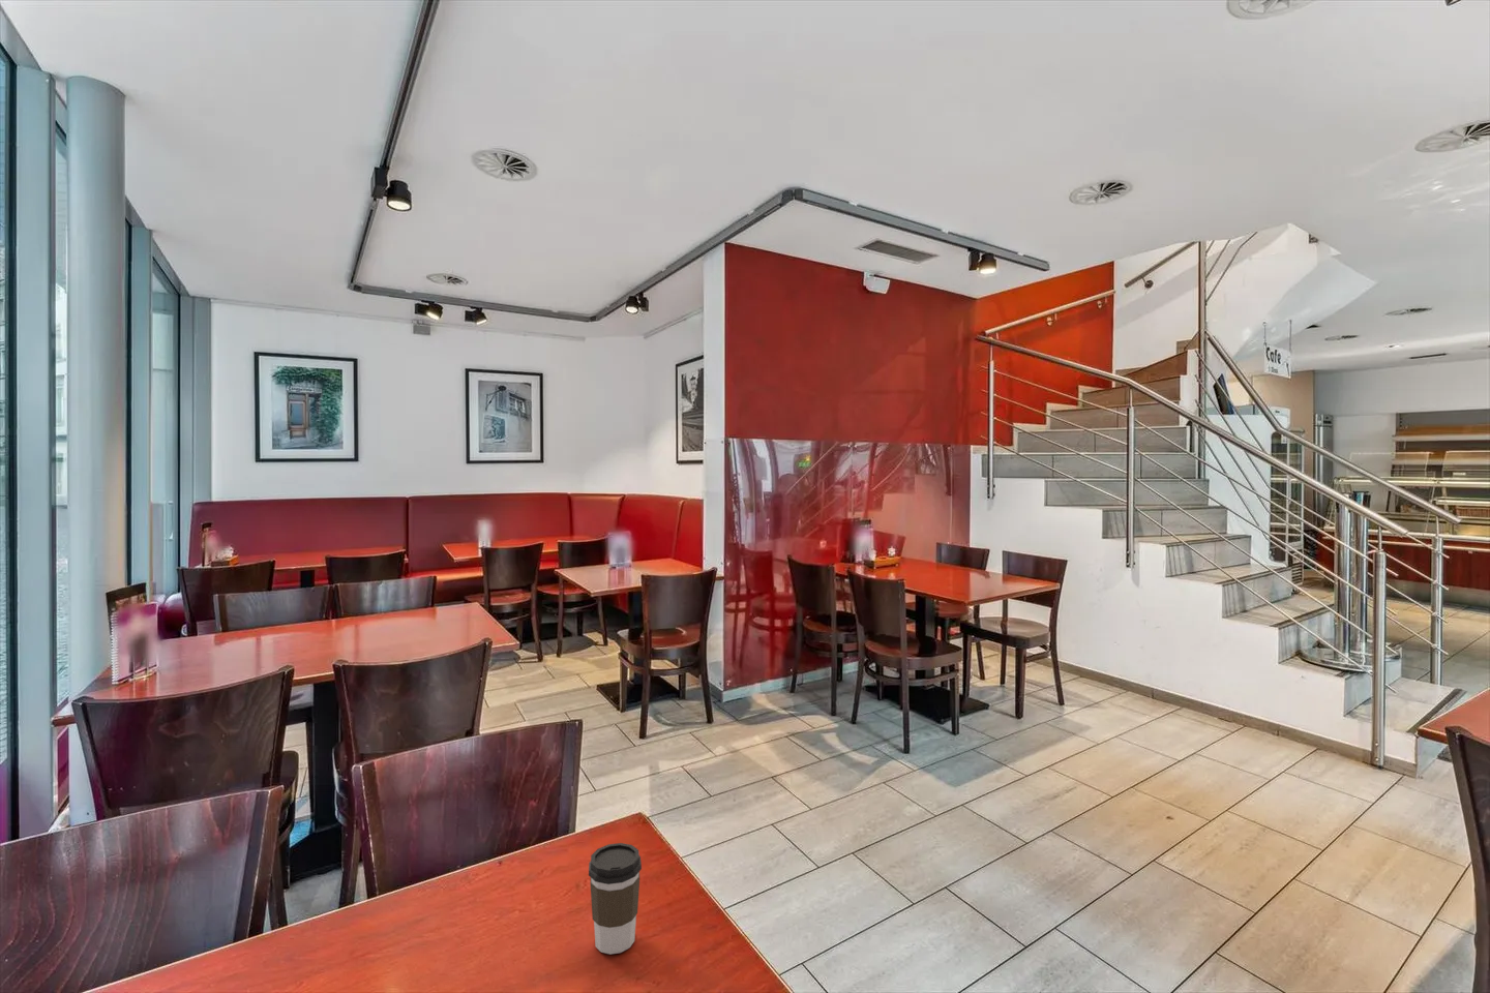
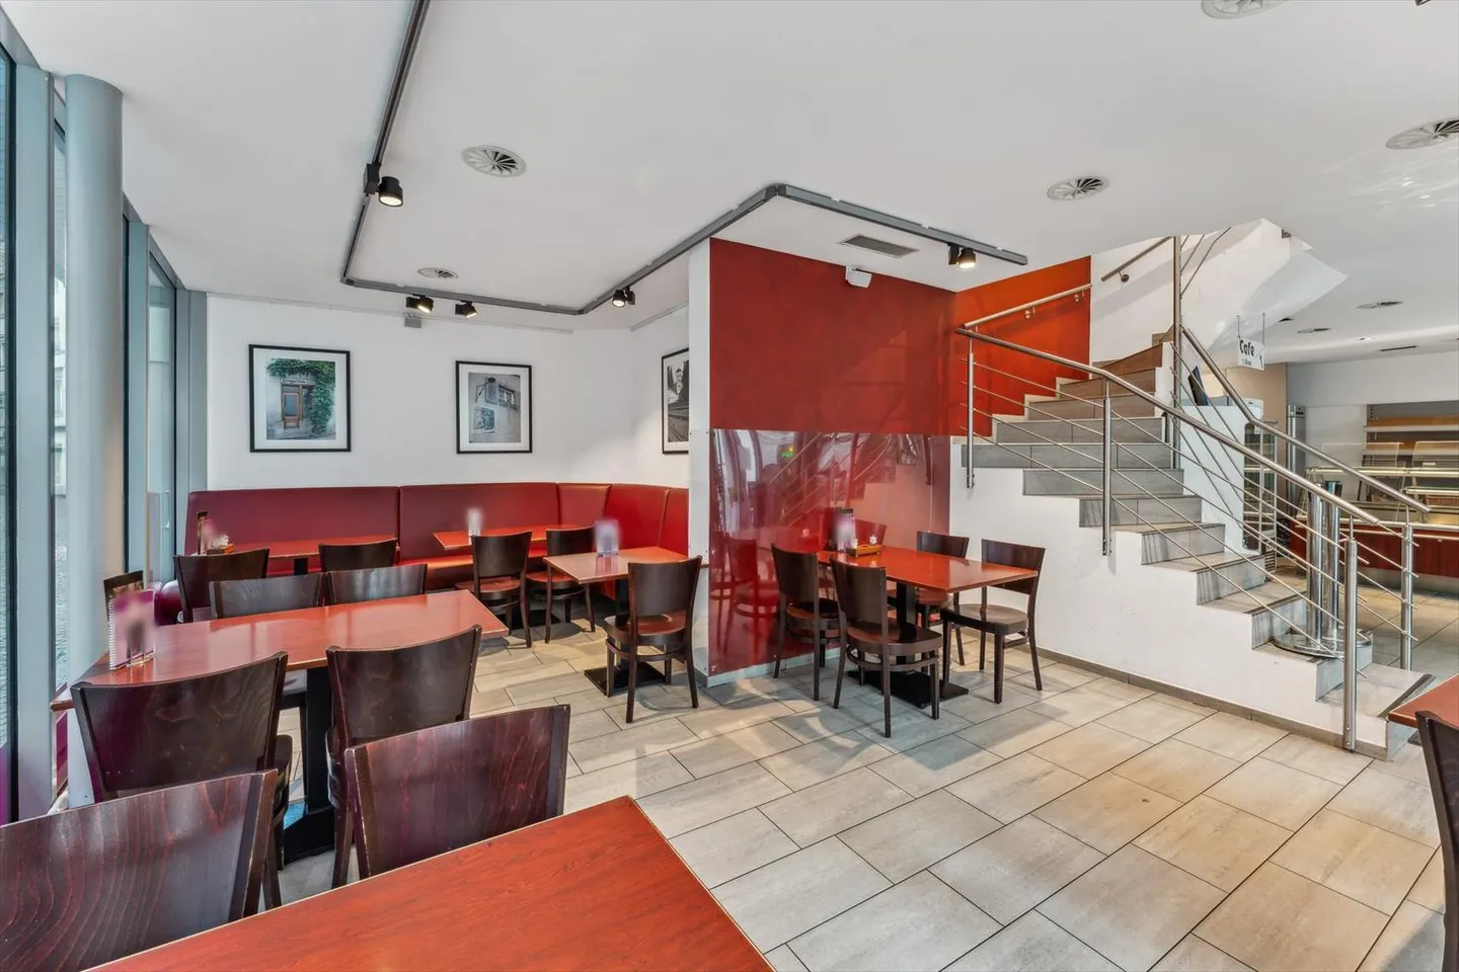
- coffee cup [588,842,643,954]
